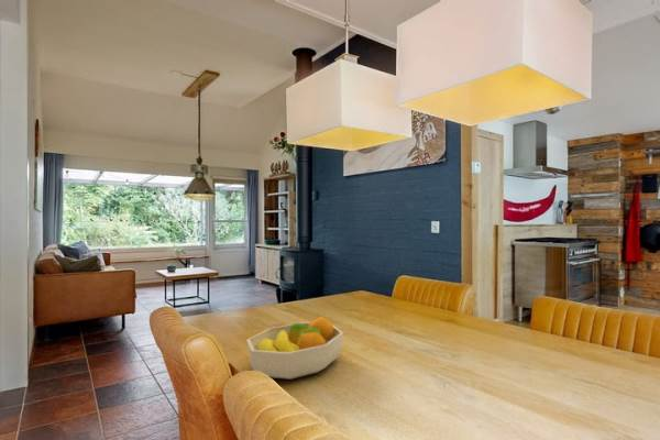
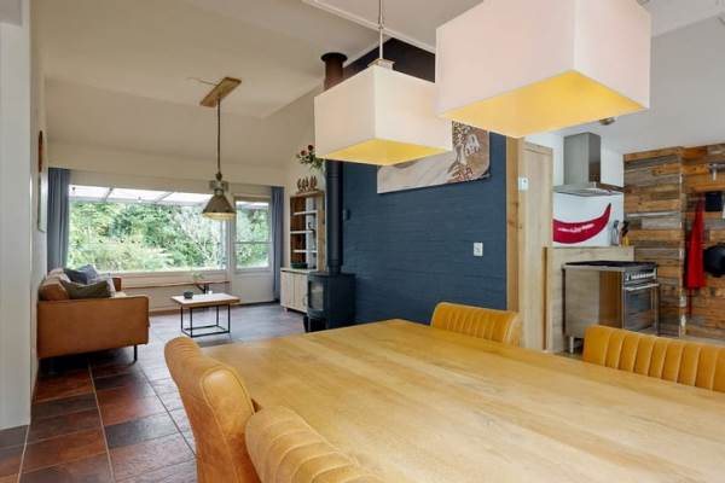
- fruit bowl [246,316,344,381]
